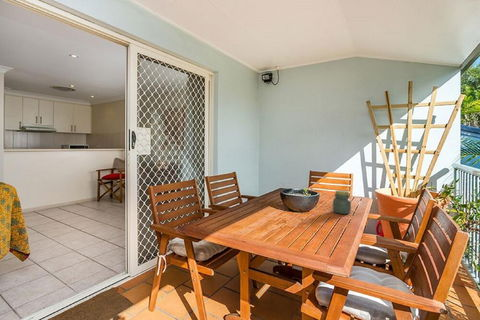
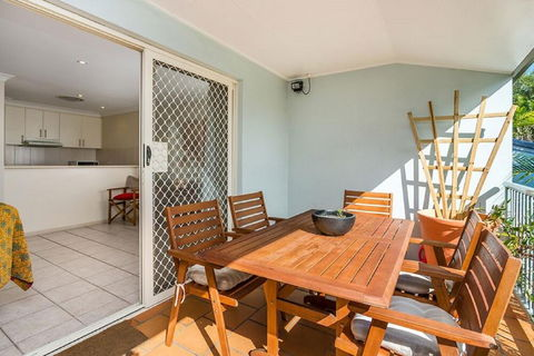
- jar [332,189,352,215]
